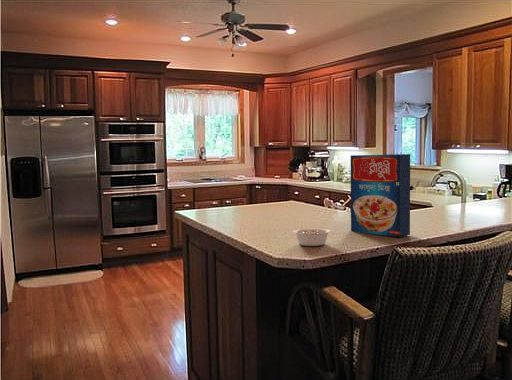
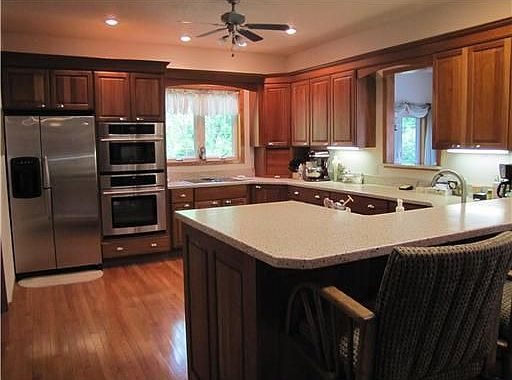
- legume [292,228,338,247]
- cereal box [350,153,411,238]
